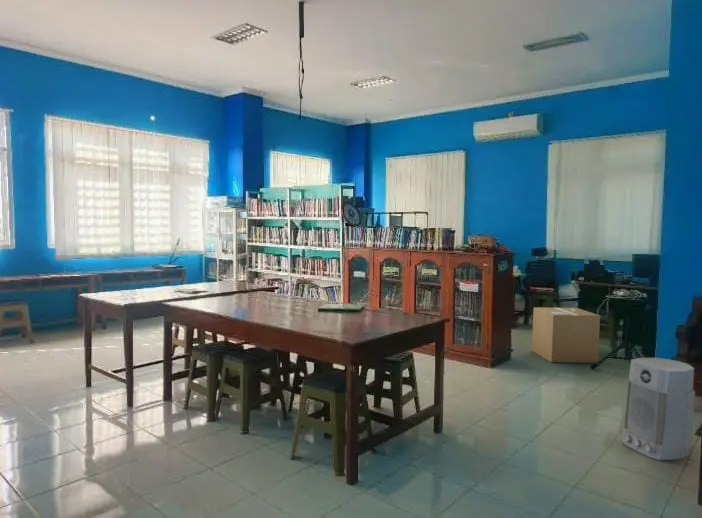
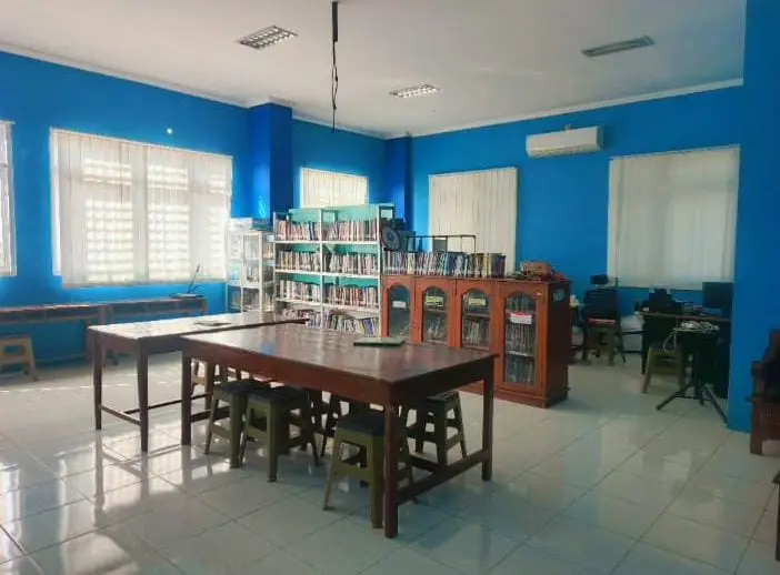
- air purifier [621,357,696,461]
- cardboard box [531,306,601,364]
